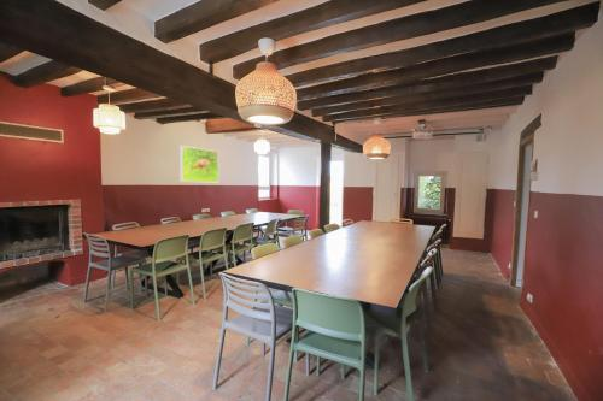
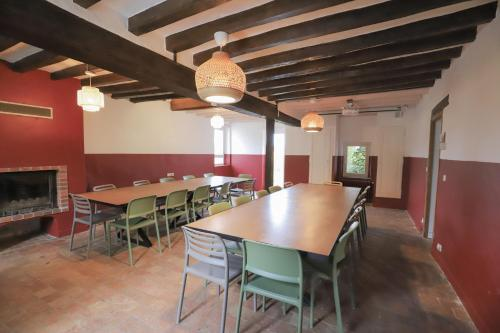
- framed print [178,145,219,183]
